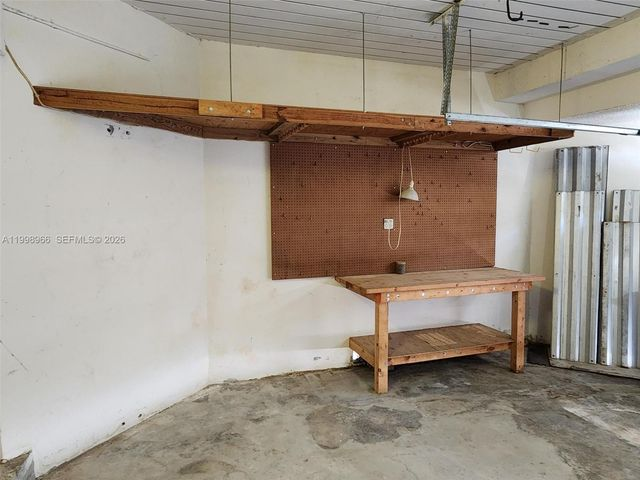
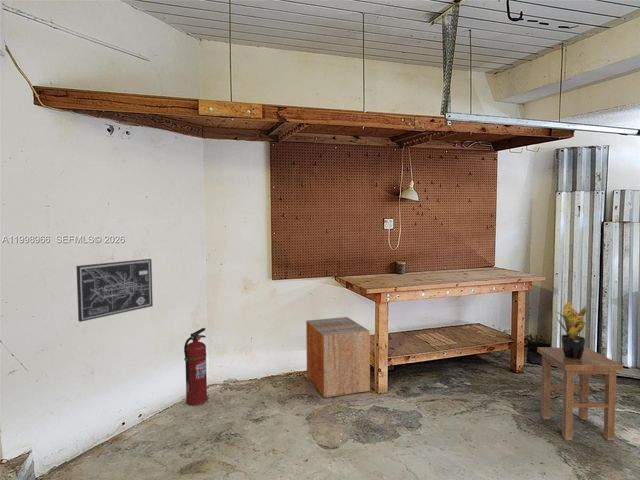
+ stool [536,346,624,441]
+ wall art [75,258,154,323]
+ potted plant [555,300,595,360]
+ fire extinguisher [183,327,208,406]
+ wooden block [305,316,371,399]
